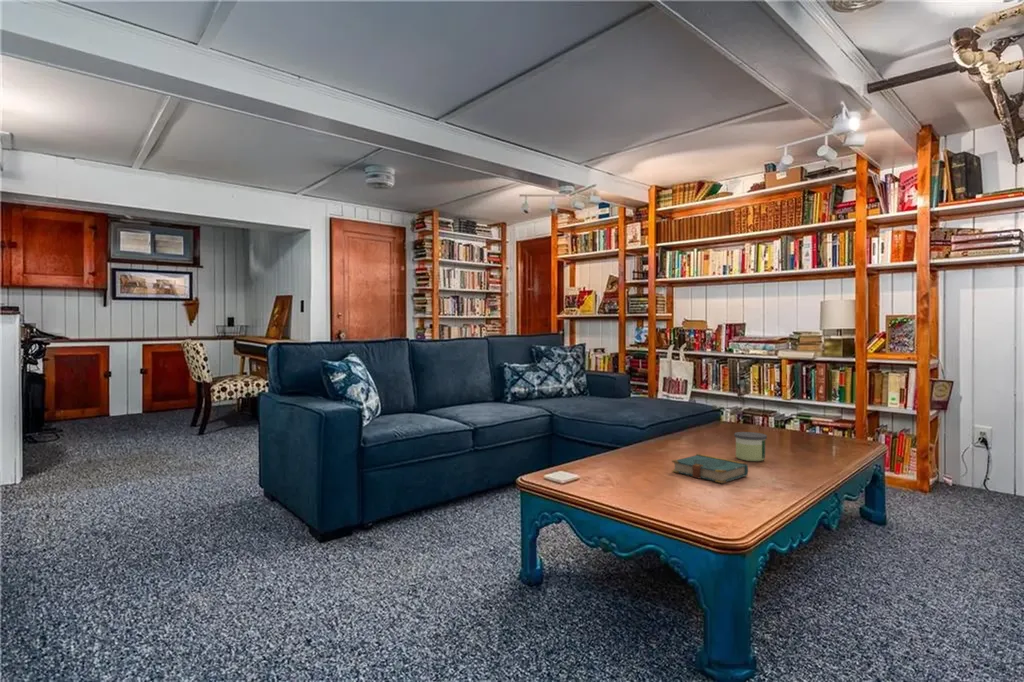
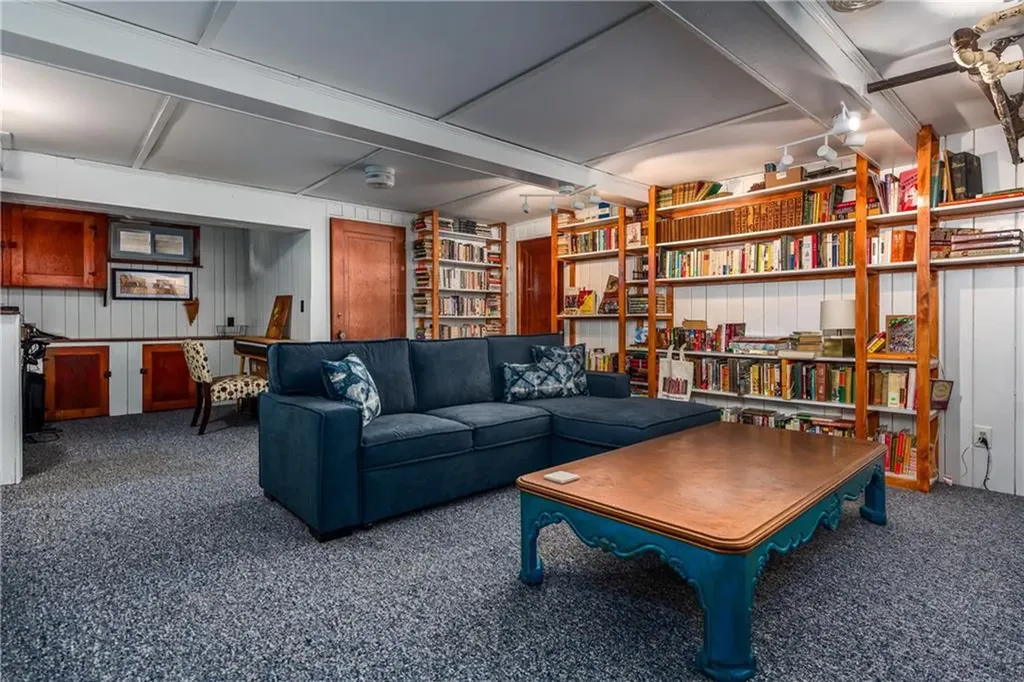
- candle [733,431,768,462]
- book [671,453,749,484]
